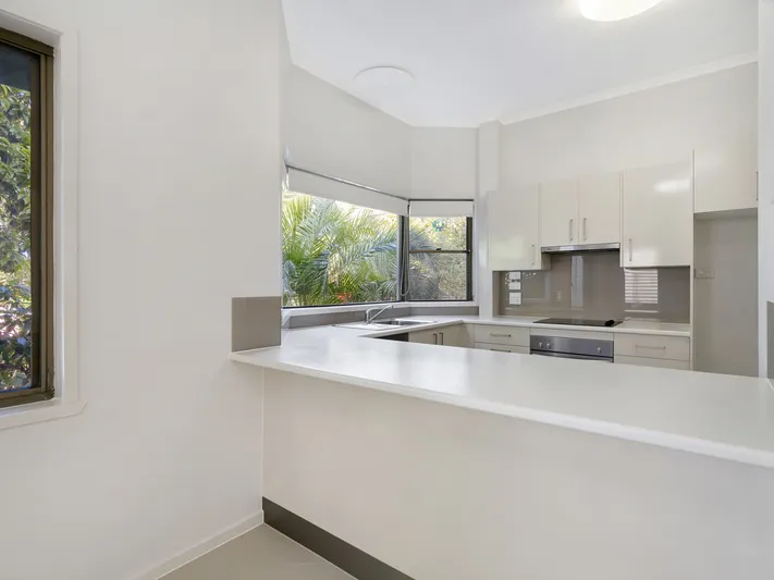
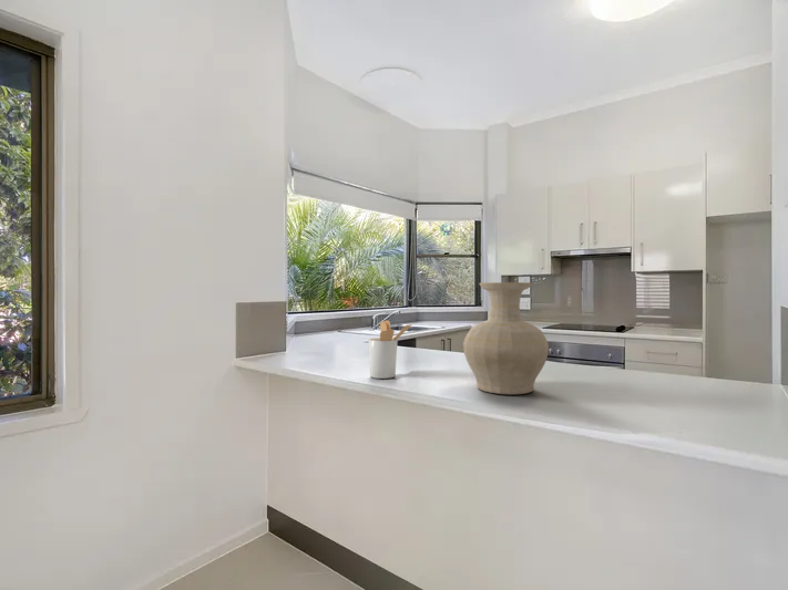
+ utensil holder [367,319,413,380]
+ vase [462,281,550,395]
